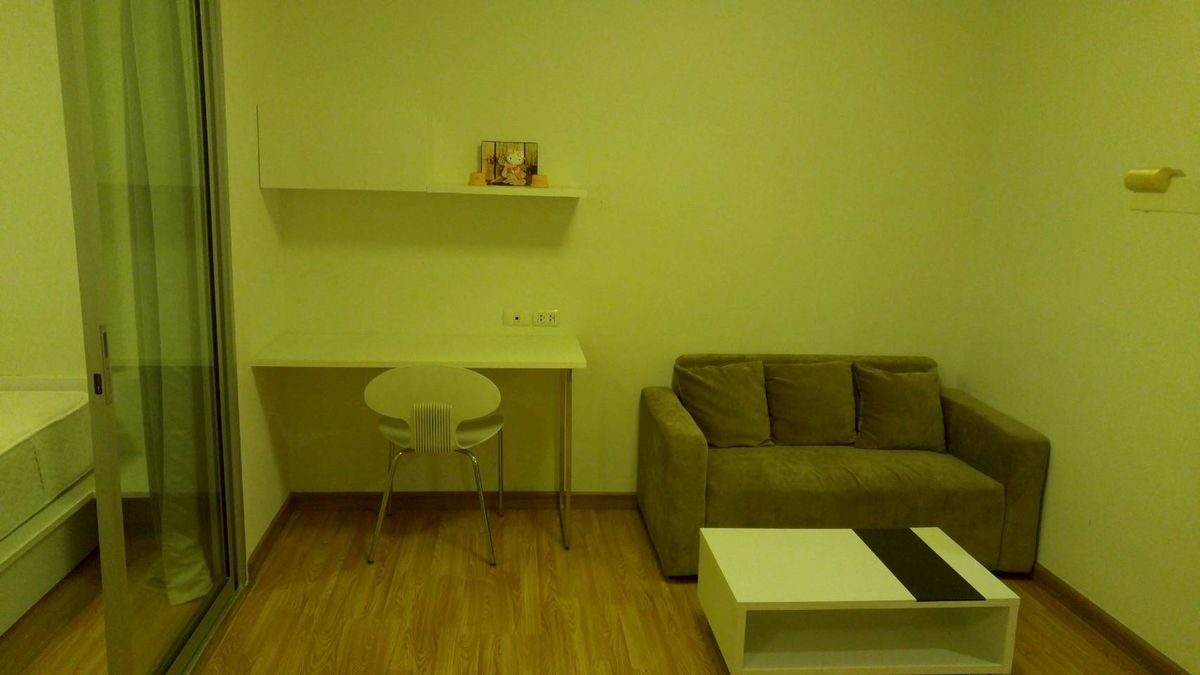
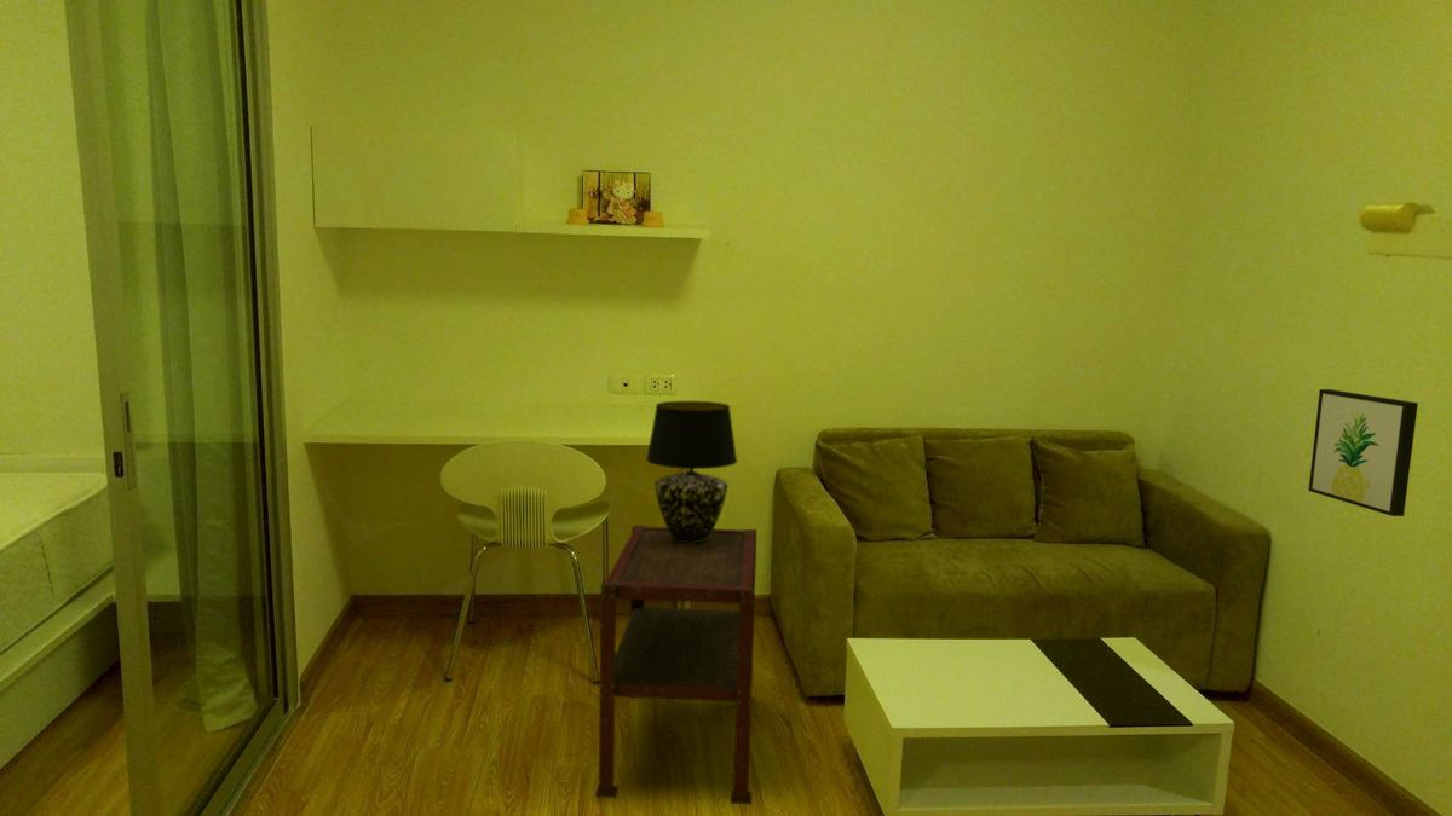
+ wall art [1308,388,1419,517]
+ side table [593,525,757,805]
+ table lamp [645,400,738,543]
